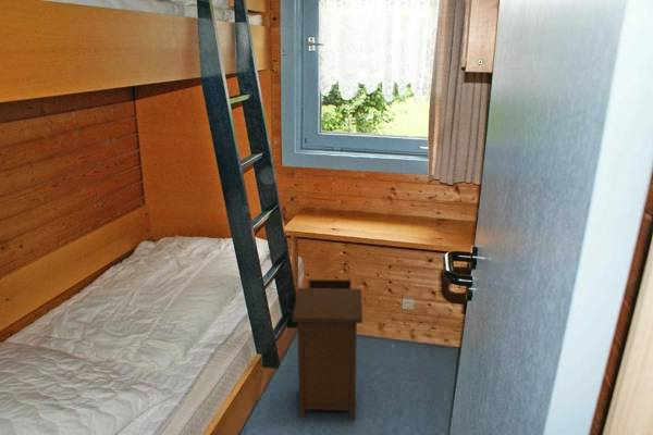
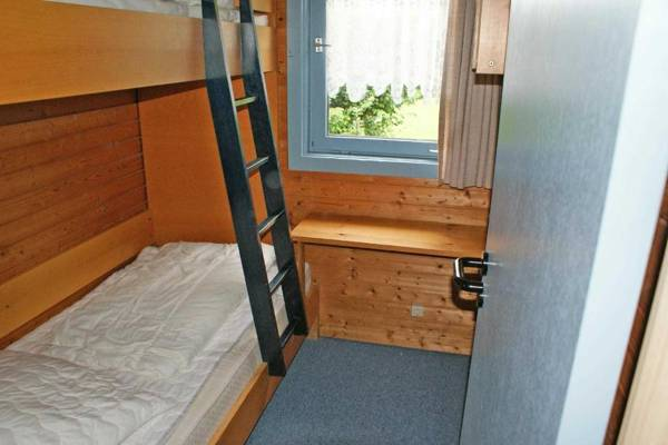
- nightstand [291,278,364,421]
